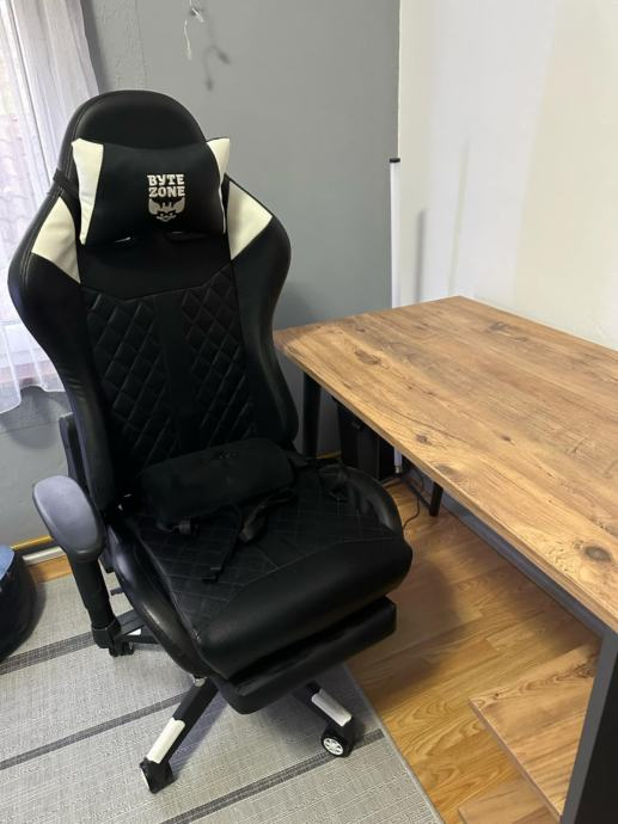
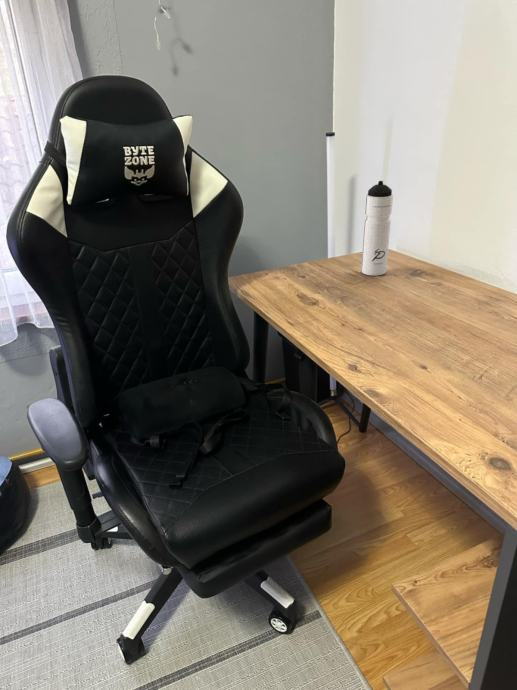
+ water bottle [360,180,394,277]
